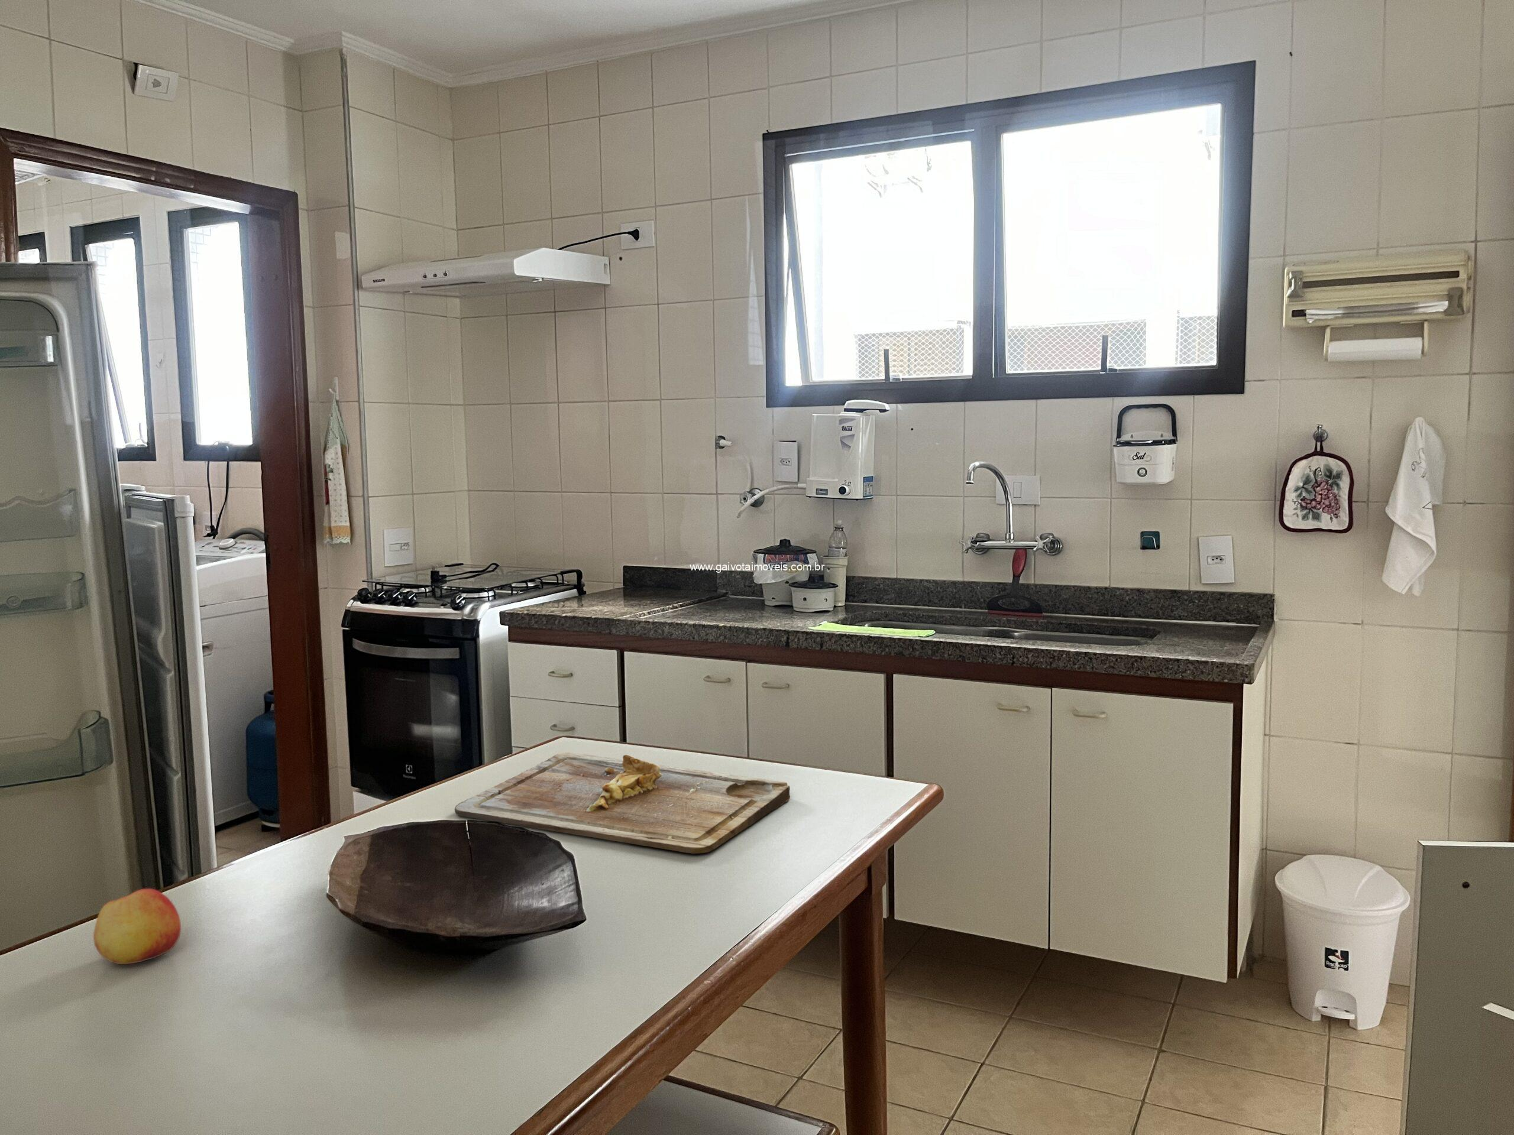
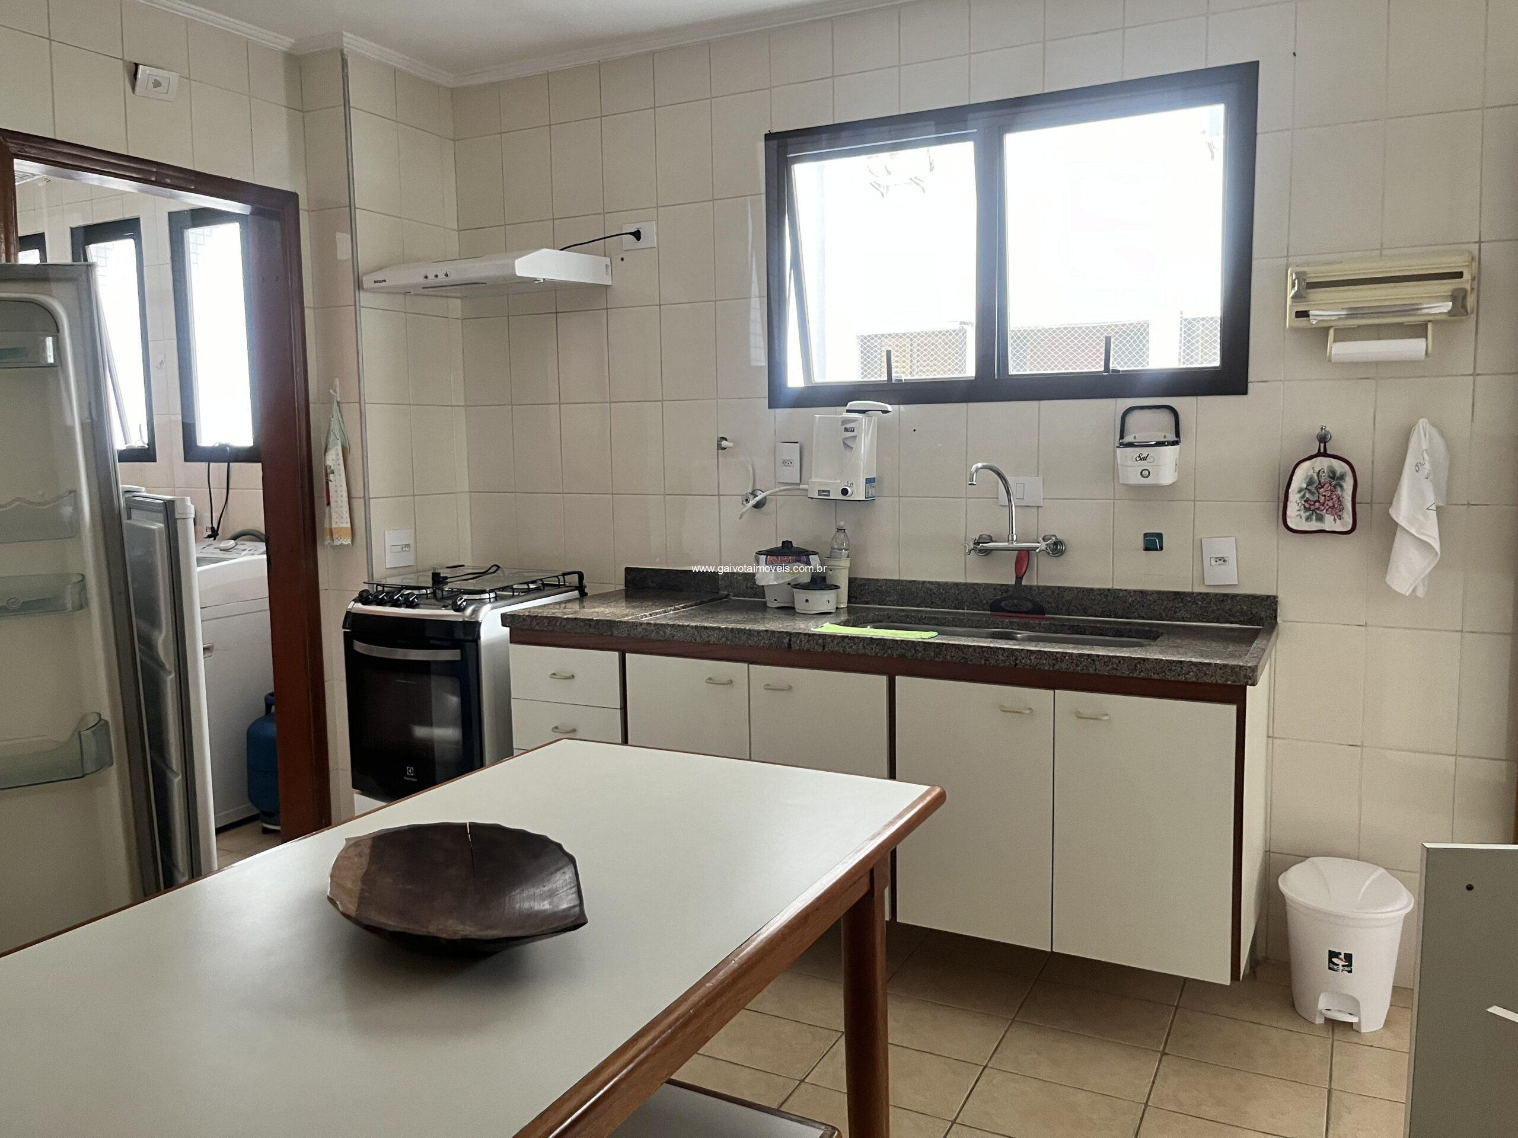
- apple [93,888,181,965]
- cutting board [454,752,790,854]
